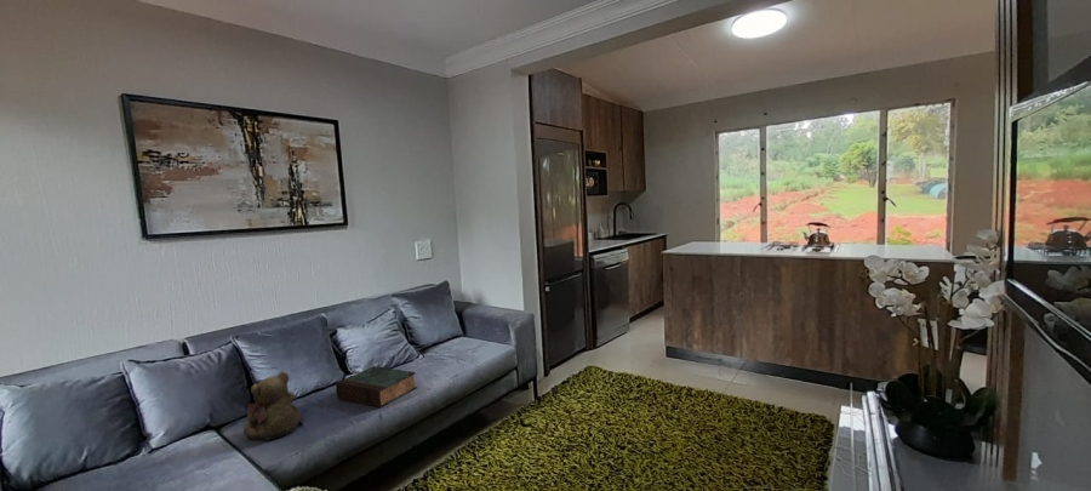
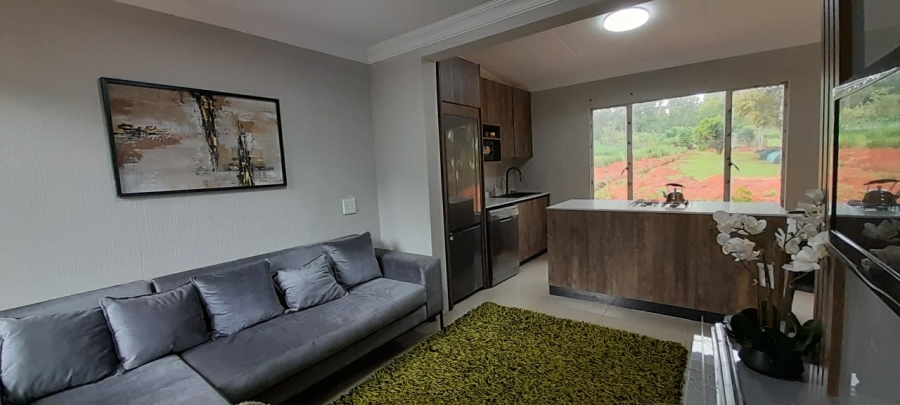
- teddy bear [242,370,303,441]
- book [335,365,418,409]
